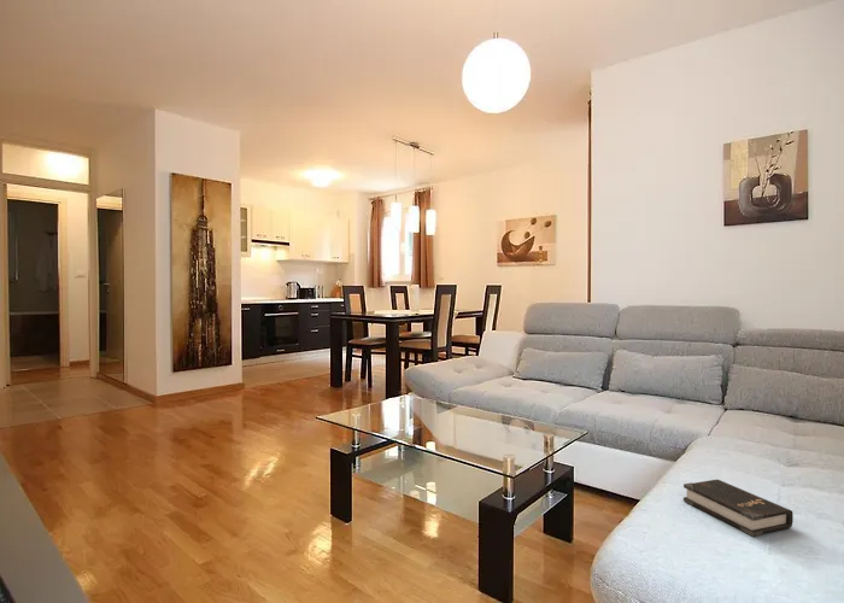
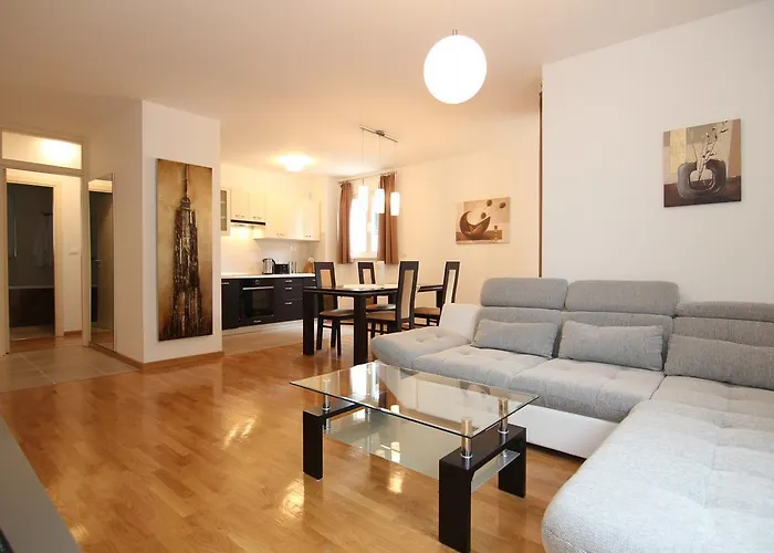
- hardback book [682,479,795,538]
